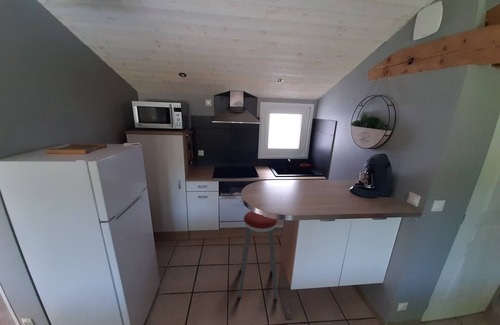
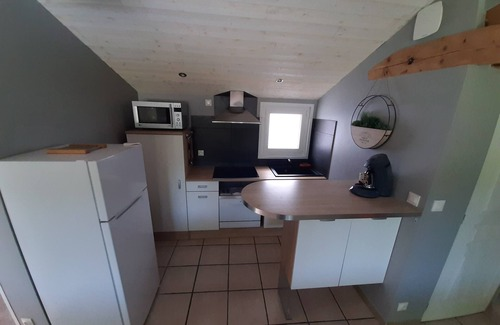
- music stool [237,210,278,300]
